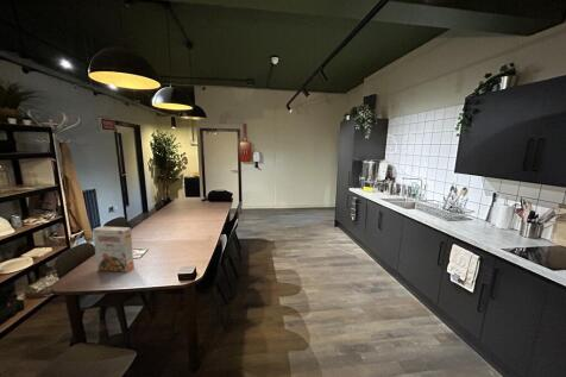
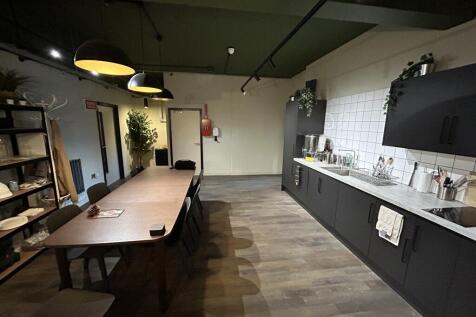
- cereal box [92,226,136,274]
